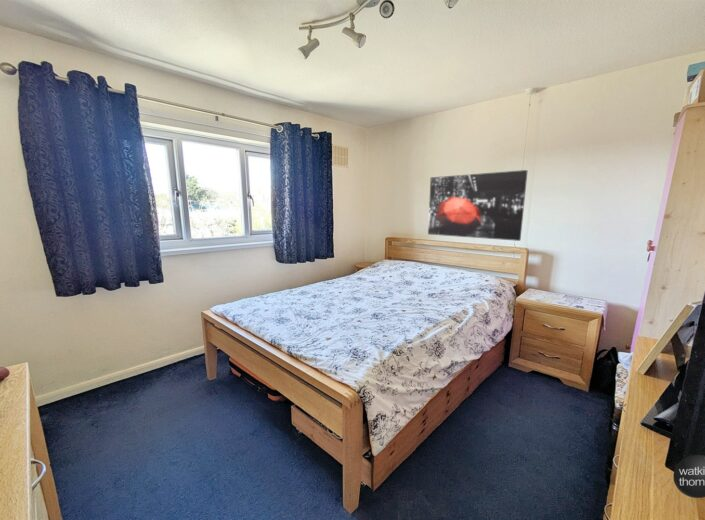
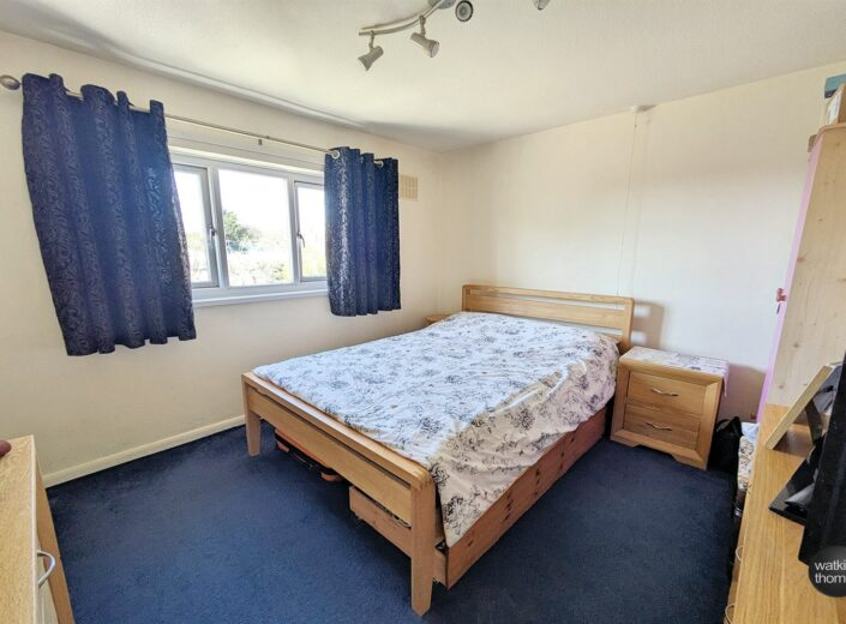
- wall art [427,169,528,242]
